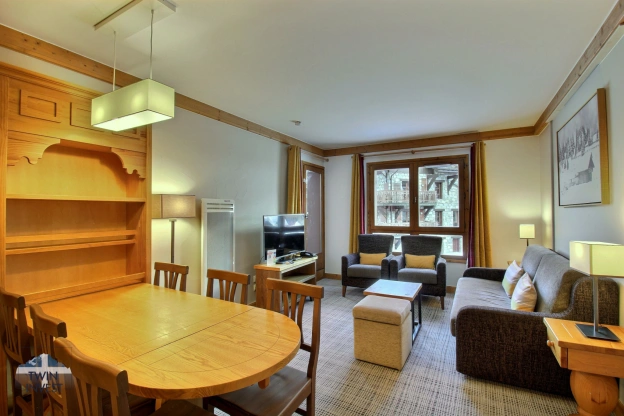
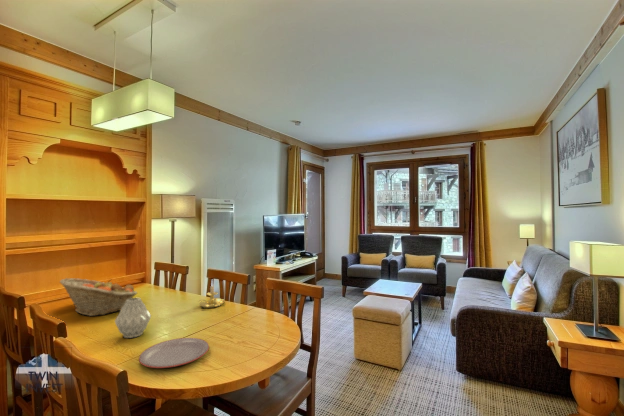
+ plate [138,337,210,369]
+ candle holder [198,279,225,309]
+ fruit basket [58,277,138,317]
+ vase [114,297,152,339]
